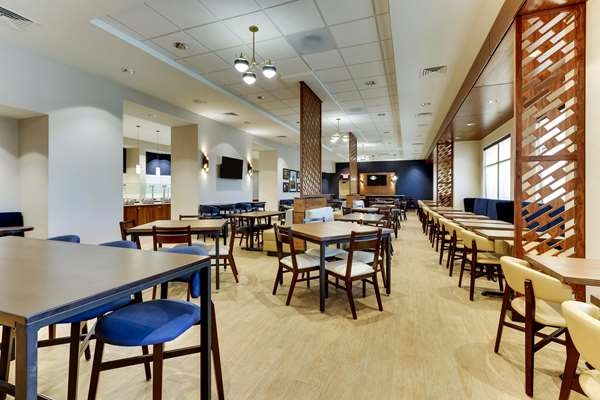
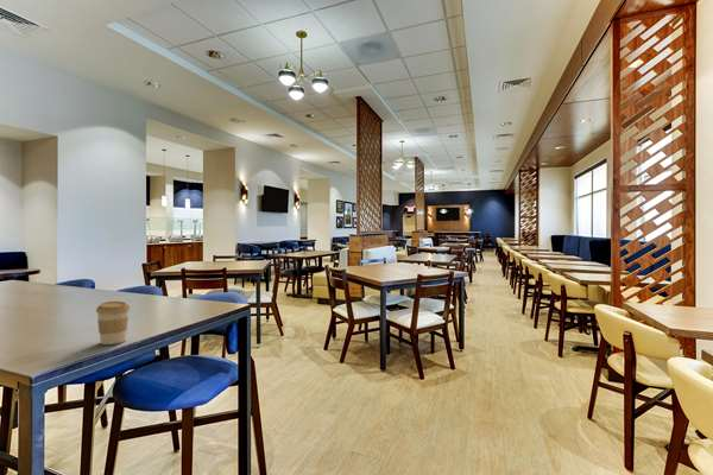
+ coffee cup [95,300,131,346]
